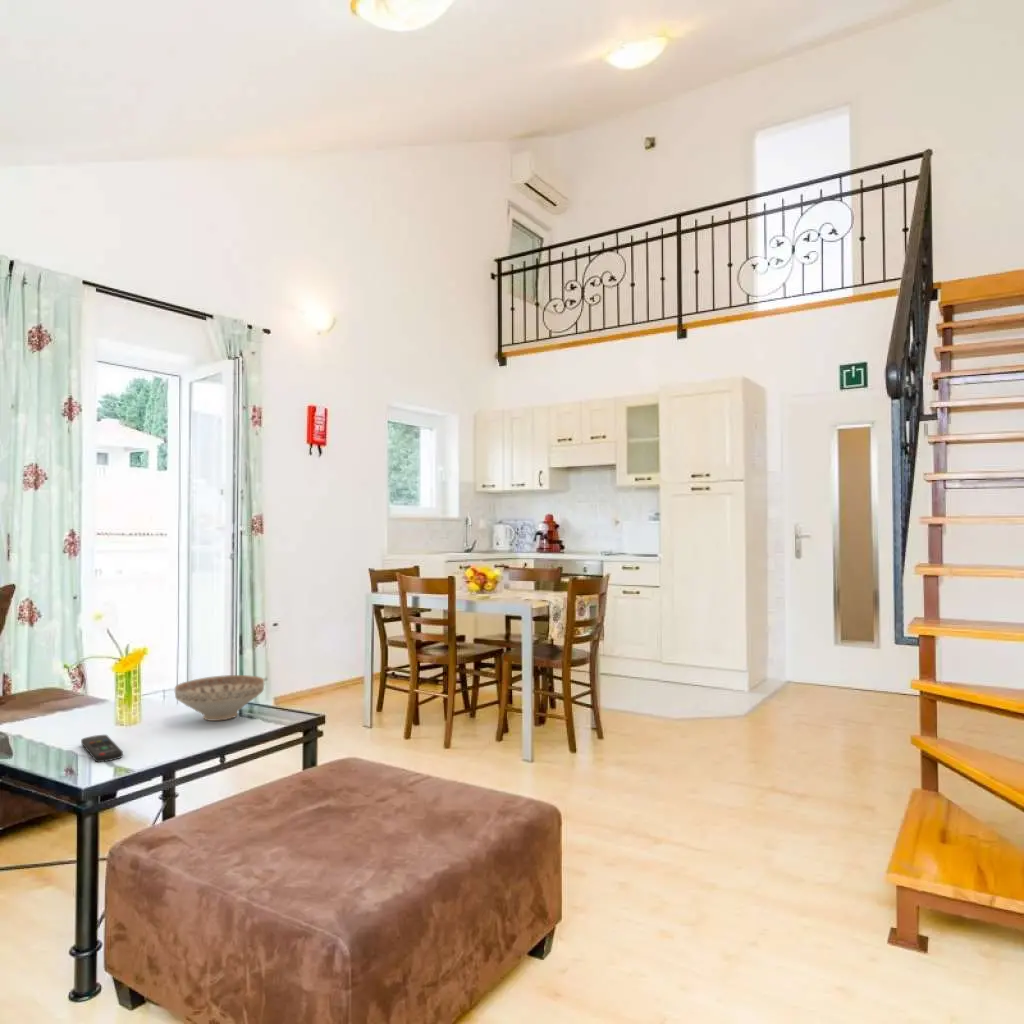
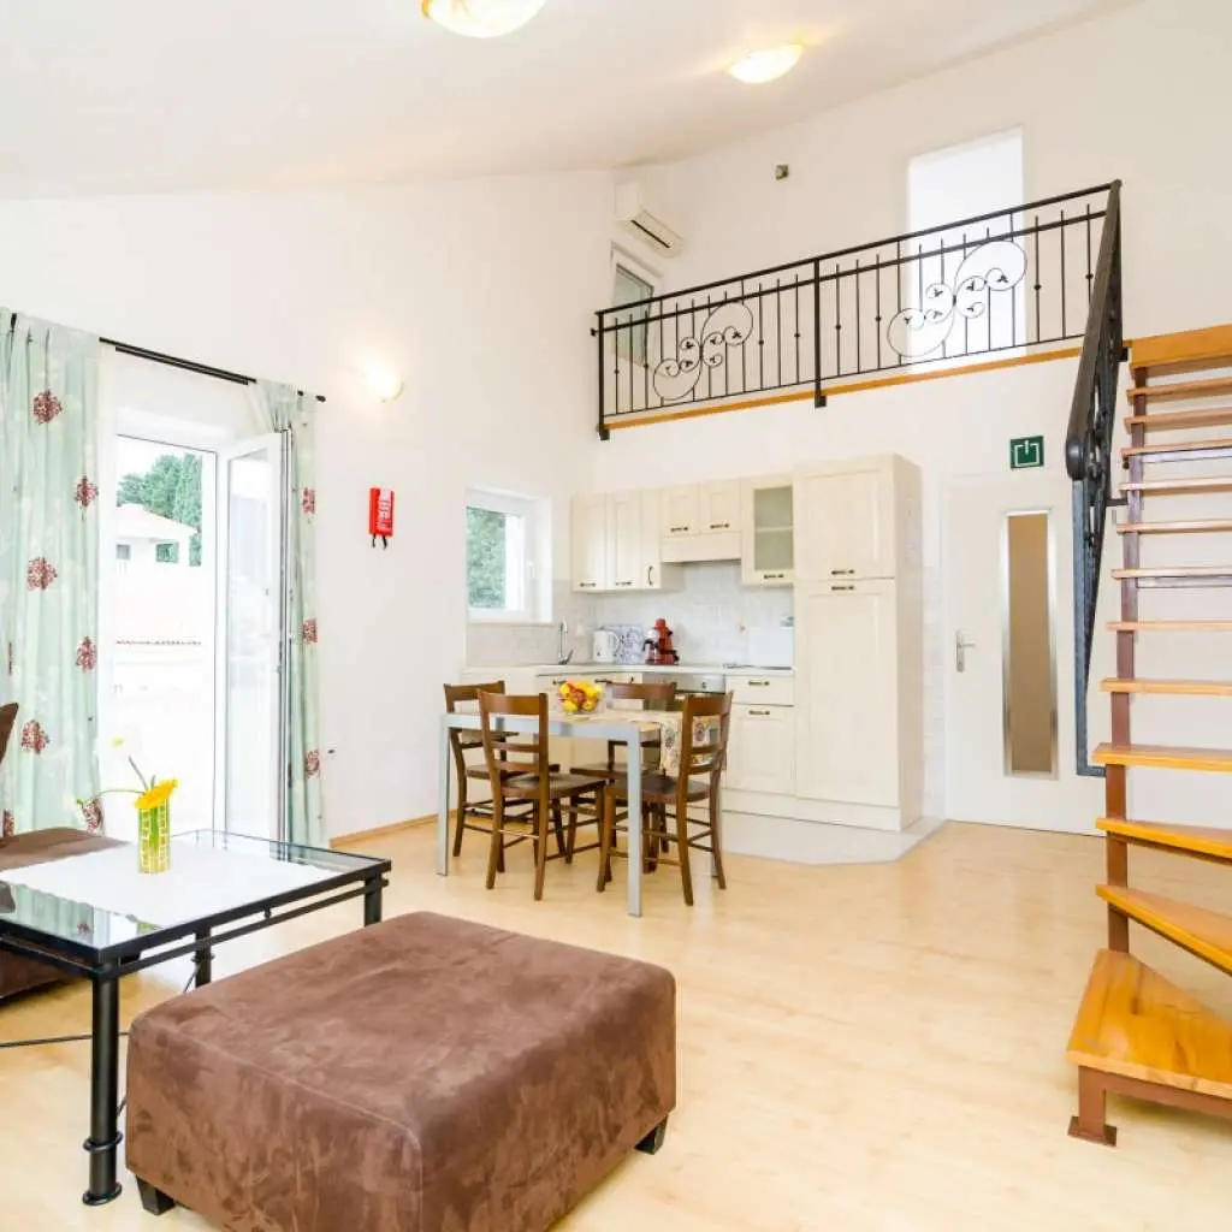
- decorative bowl [174,674,265,722]
- remote control [80,734,124,763]
